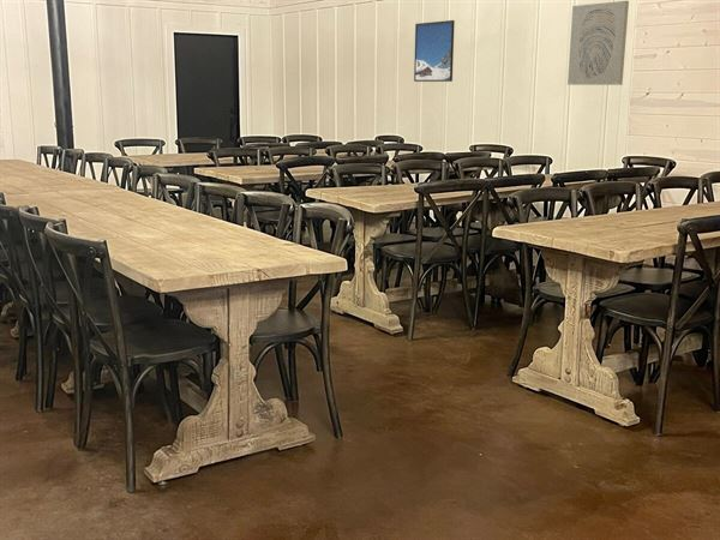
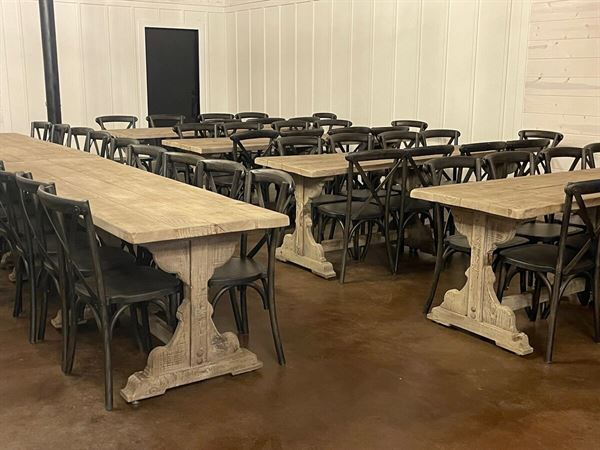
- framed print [413,19,456,83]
- wall art [566,0,630,86]
